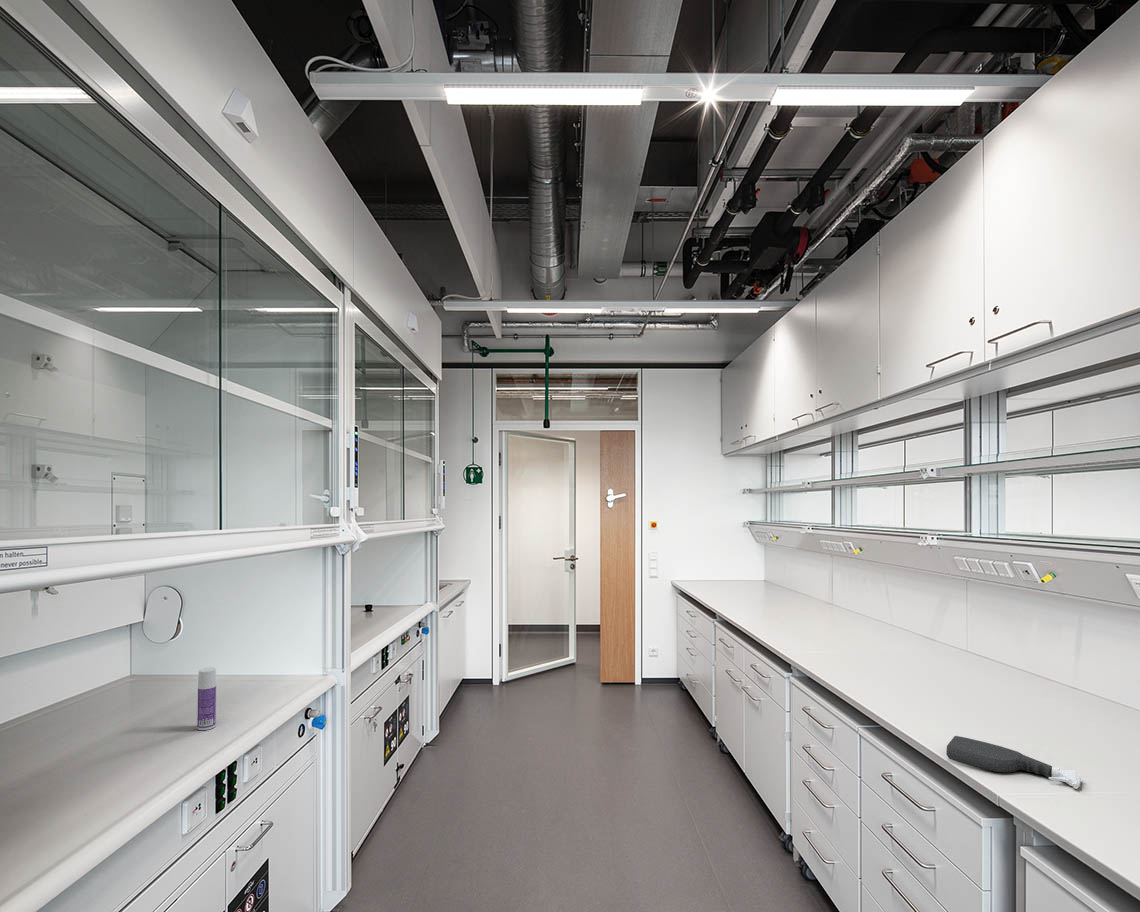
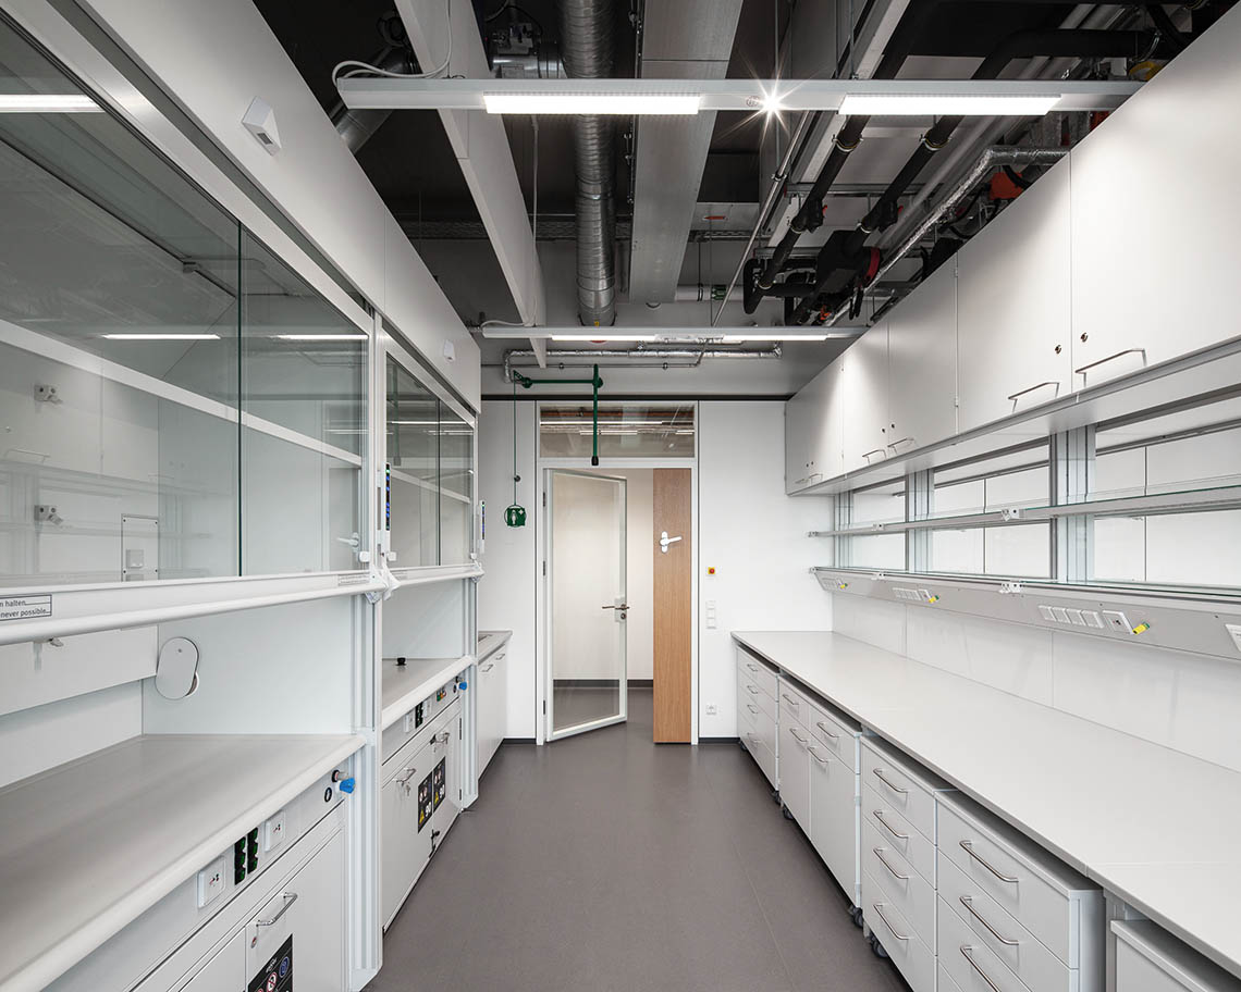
- spray bottle [946,735,1082,790]
- bottle [196,666,217,731]
